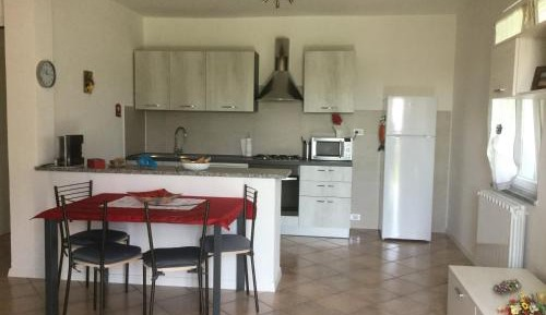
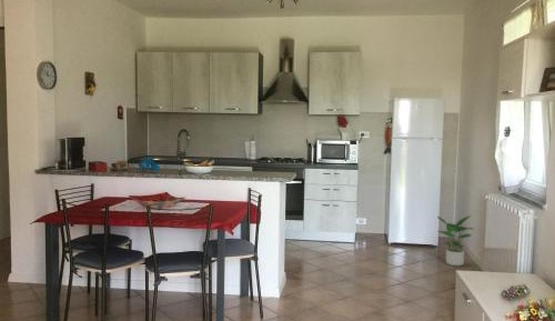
+ potted plant [436,214,475,267]
